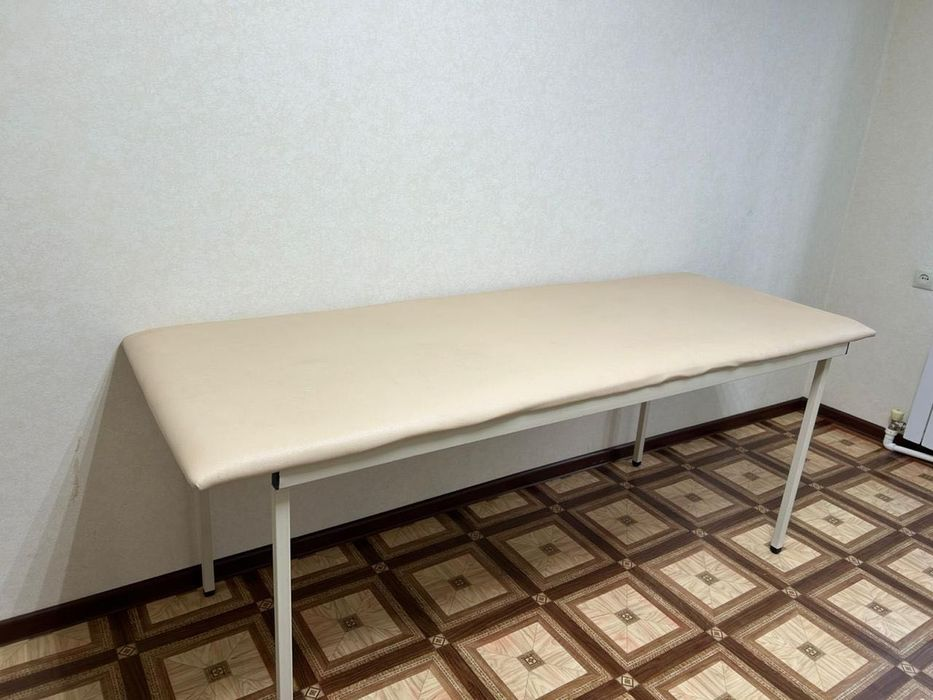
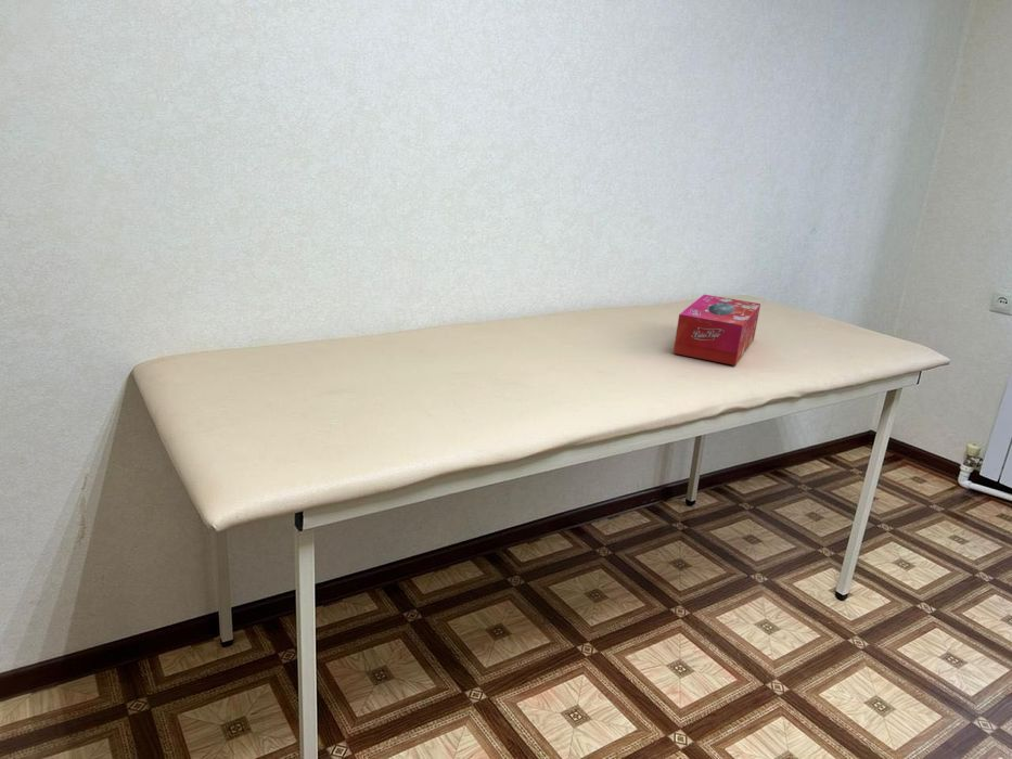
+ tissue box [672,294,761,366]
